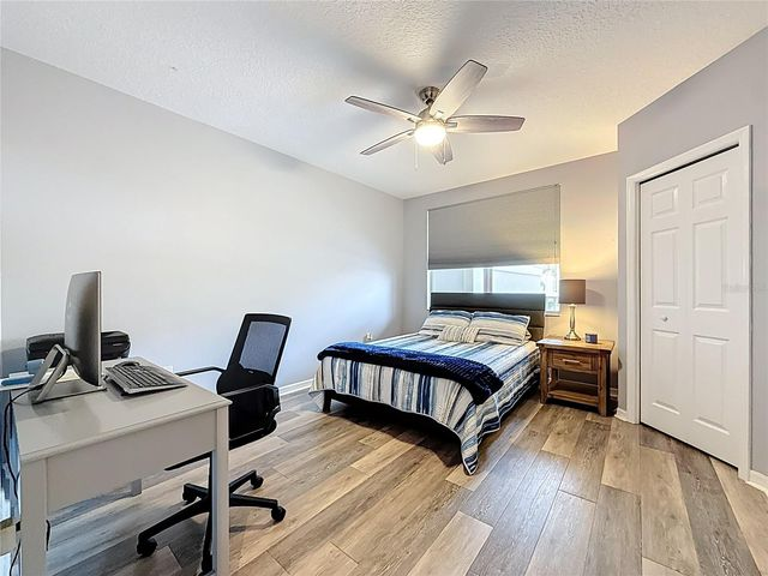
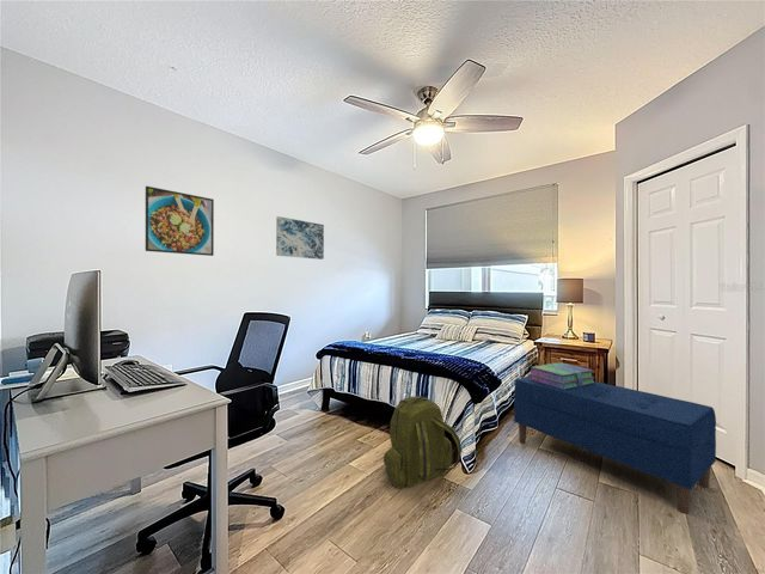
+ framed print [145,185,215,257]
+ bench [513,375,717,515]
+ wall art [275,215,325,261]
+ backpack [382,395,463,489]
+ stack of books [528,362,595,390]
